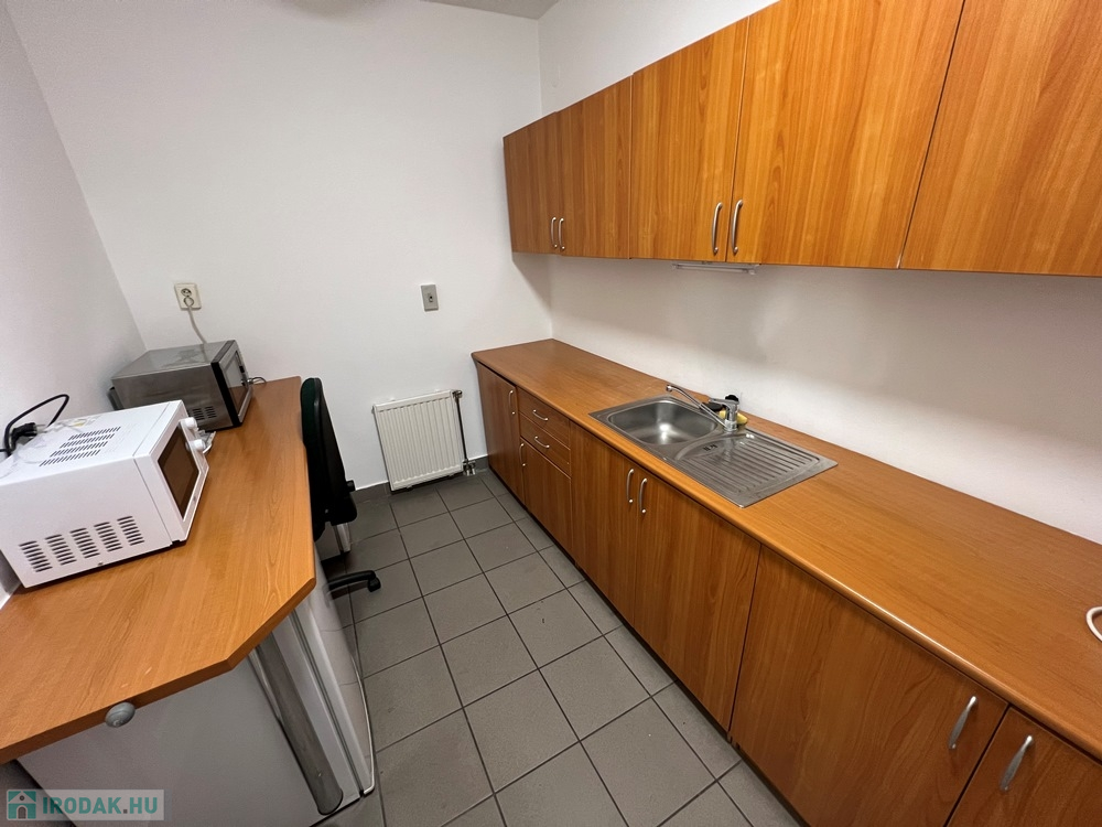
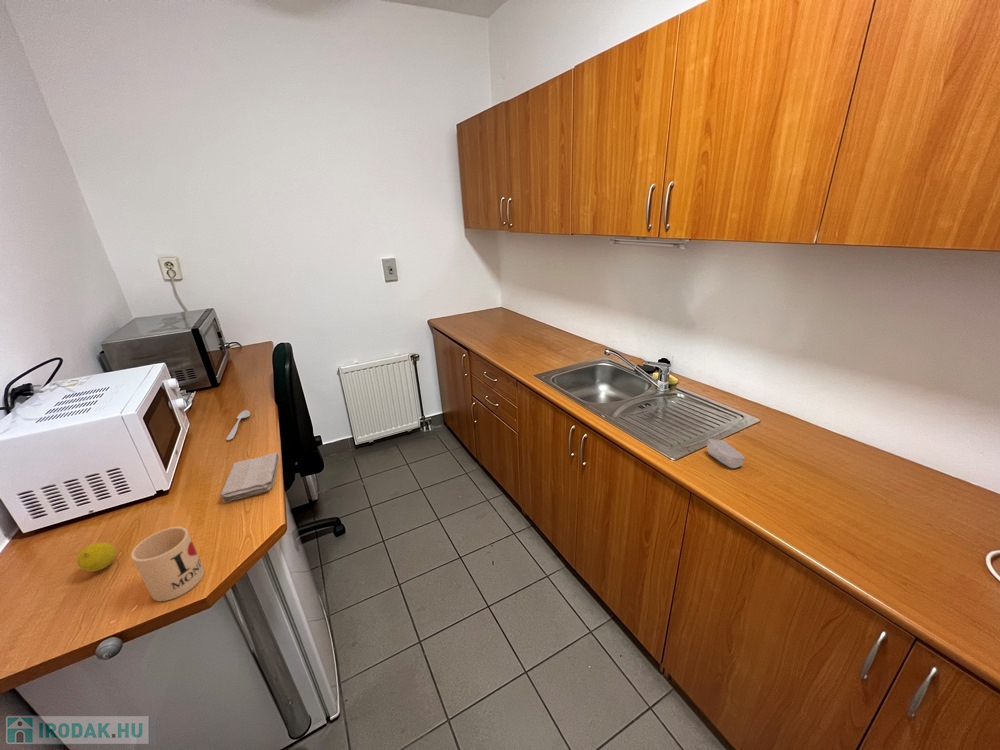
+ washcloth [219,452,280,503]
+ spoon [225,409,251,441]
+ soap bar [706,438,746,469]
+ mug [130,526,205,602]
+ fruit [76,542,117,573]
